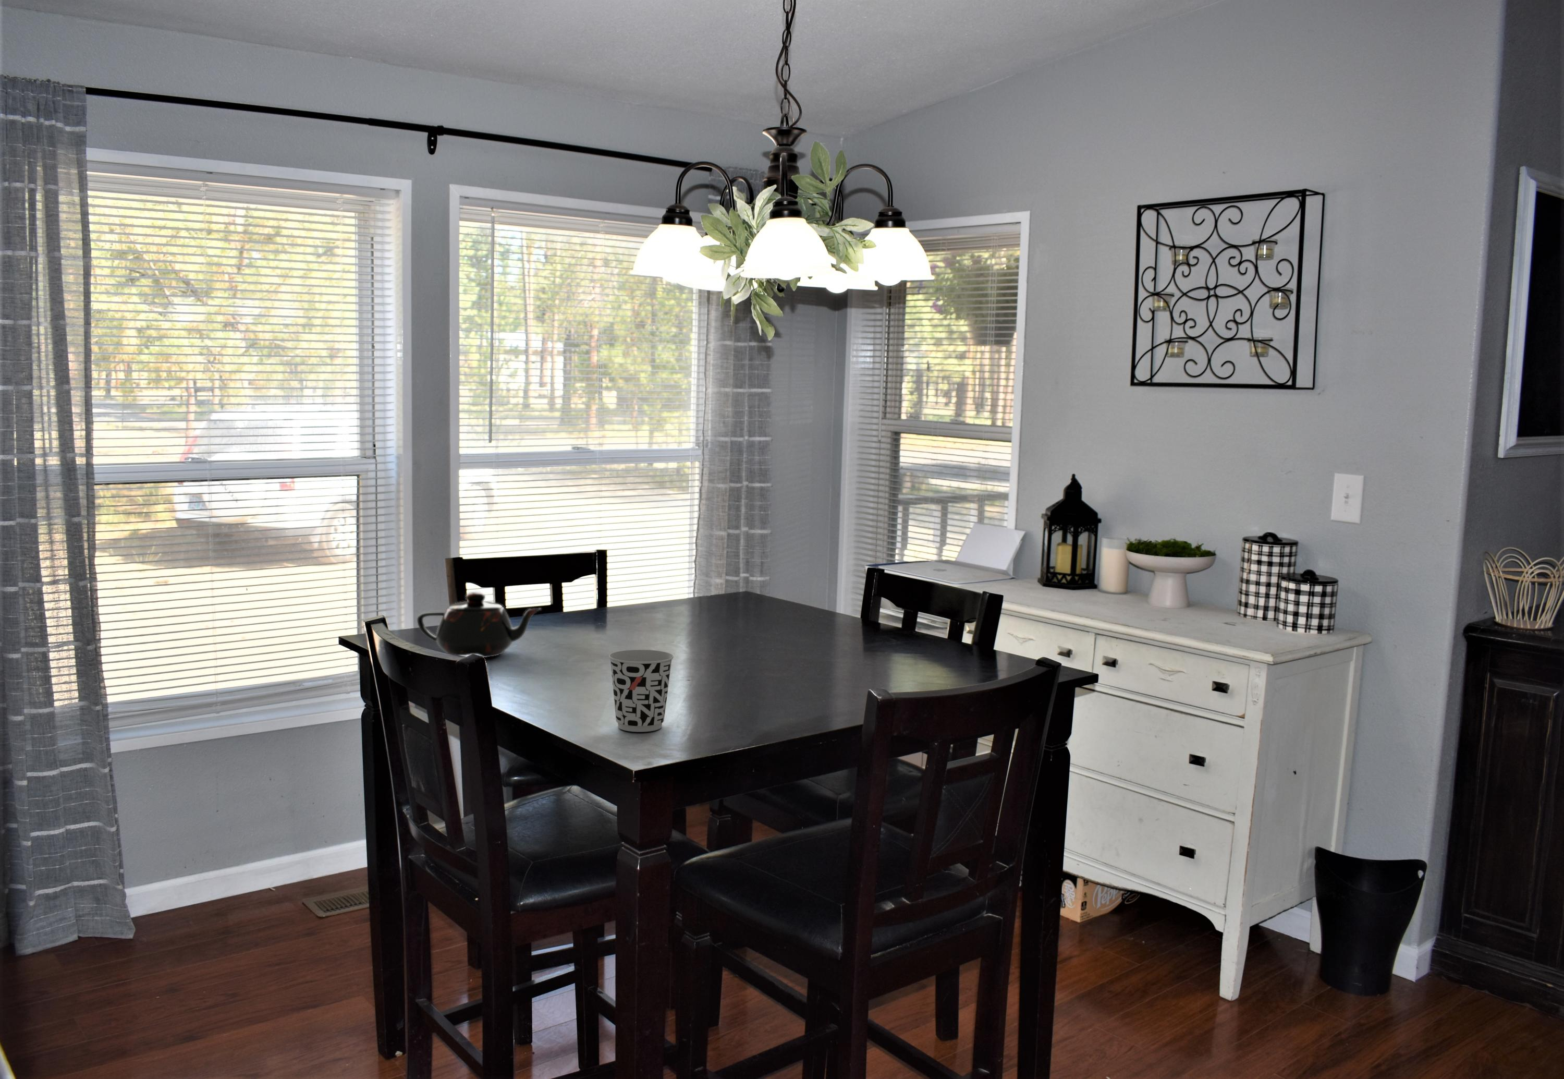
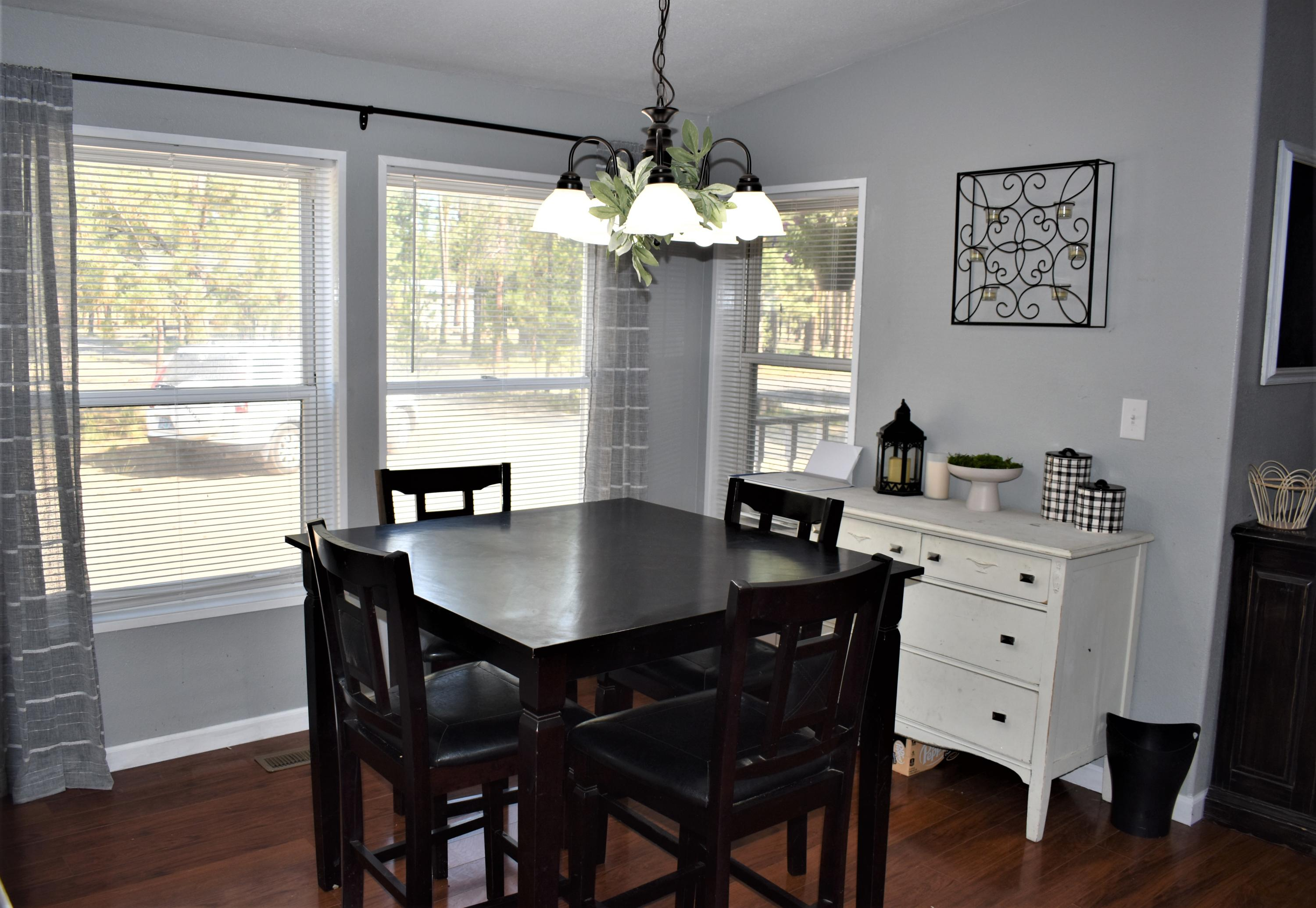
- cup [608,649,674,732]
- teapot [416,592,542,658]
